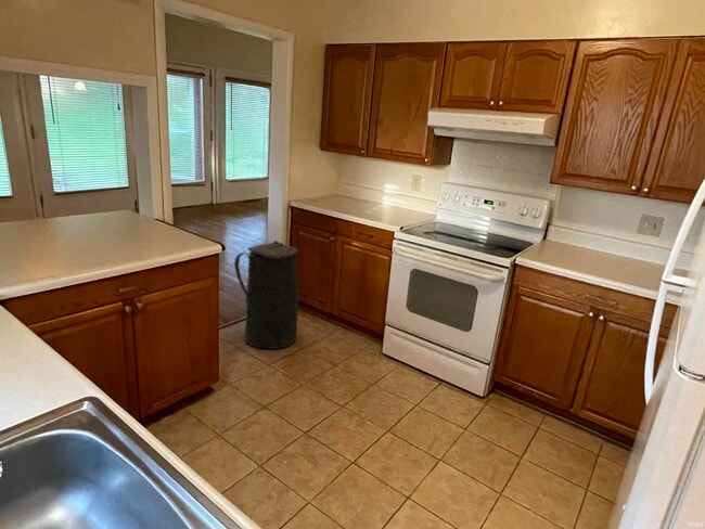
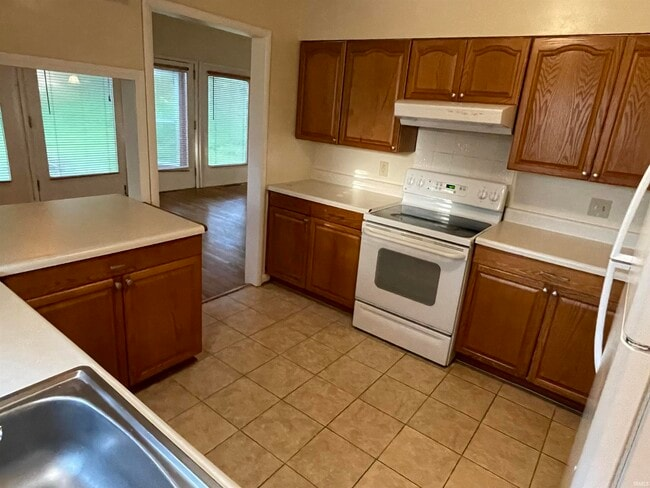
- trash can [233,240,299,350]
